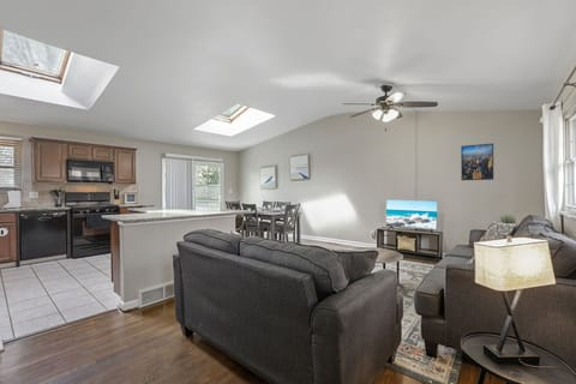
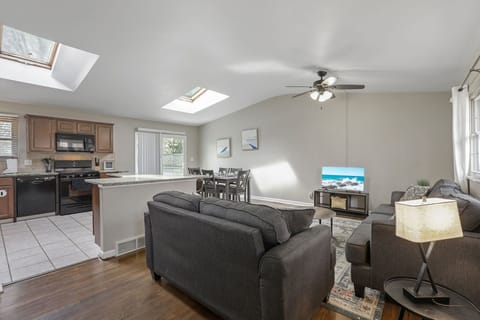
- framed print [460,143,494,181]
